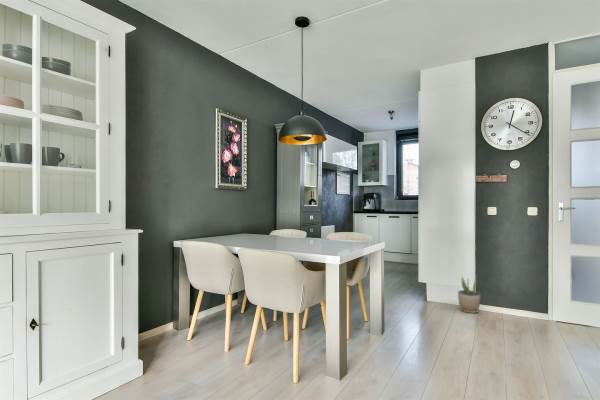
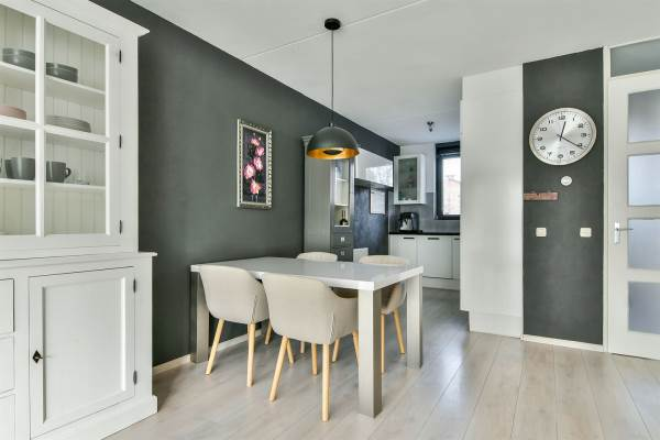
- potted plant [457,275,481,314]
